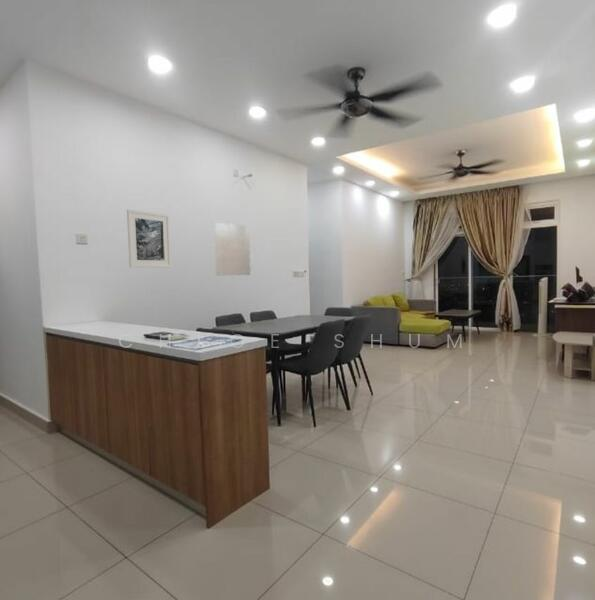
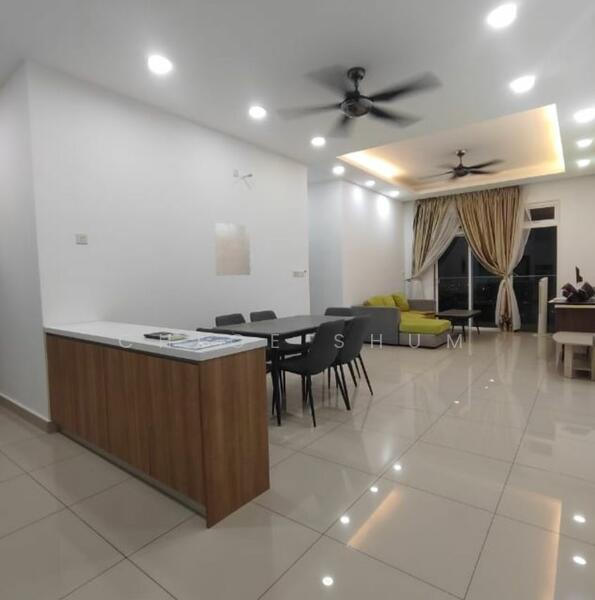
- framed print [126,208,172,269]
